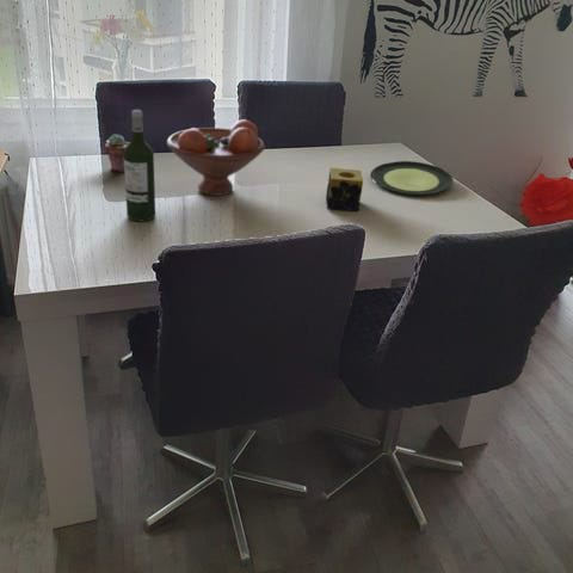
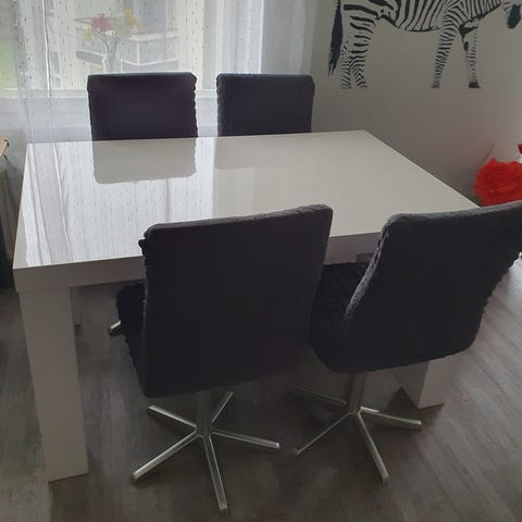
- fruit bowl [166,118,266,197]
- wine bottle [124,109,156,222]
- plate [370,160,455,196]
- candle [325,167,364,212]
- potted succulent [104,134,130,173]
